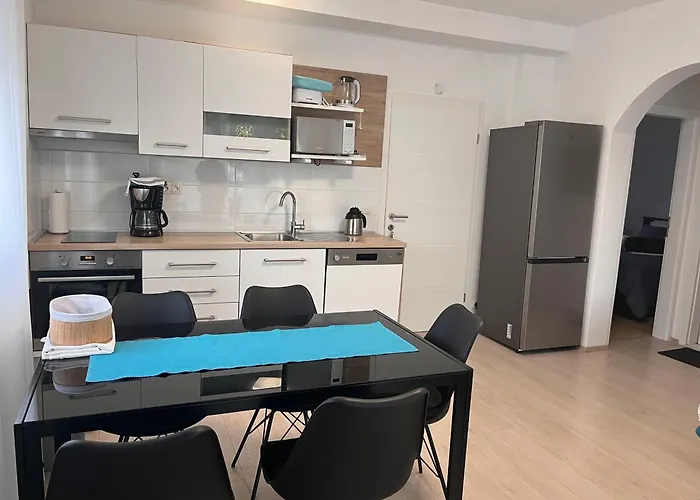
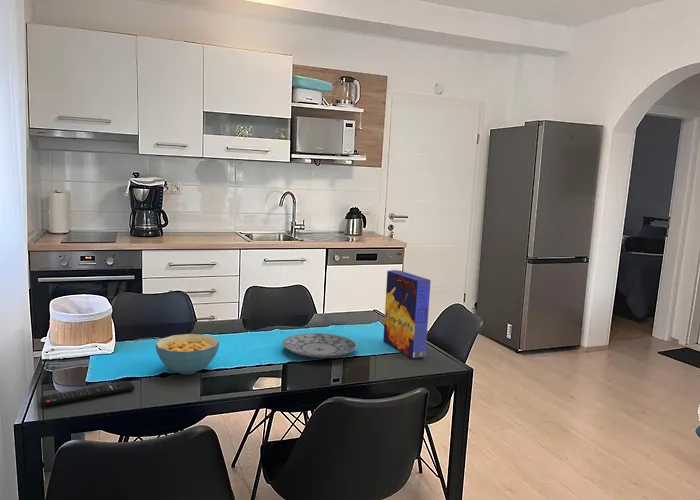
+ remote control [39,380,136,407]
+ cereal bowl [155,333,220,375]
+ cereal box [382,269,432,359]
+ plate [282,332,358,359]
